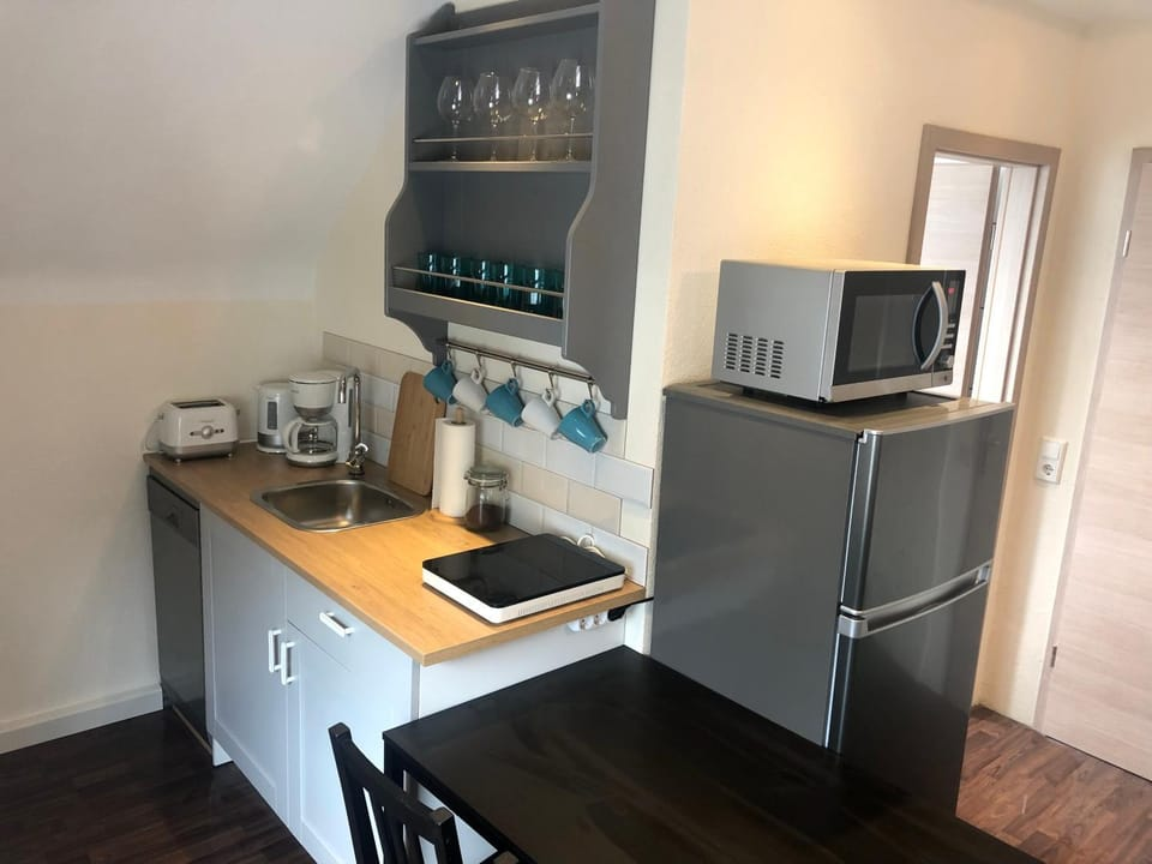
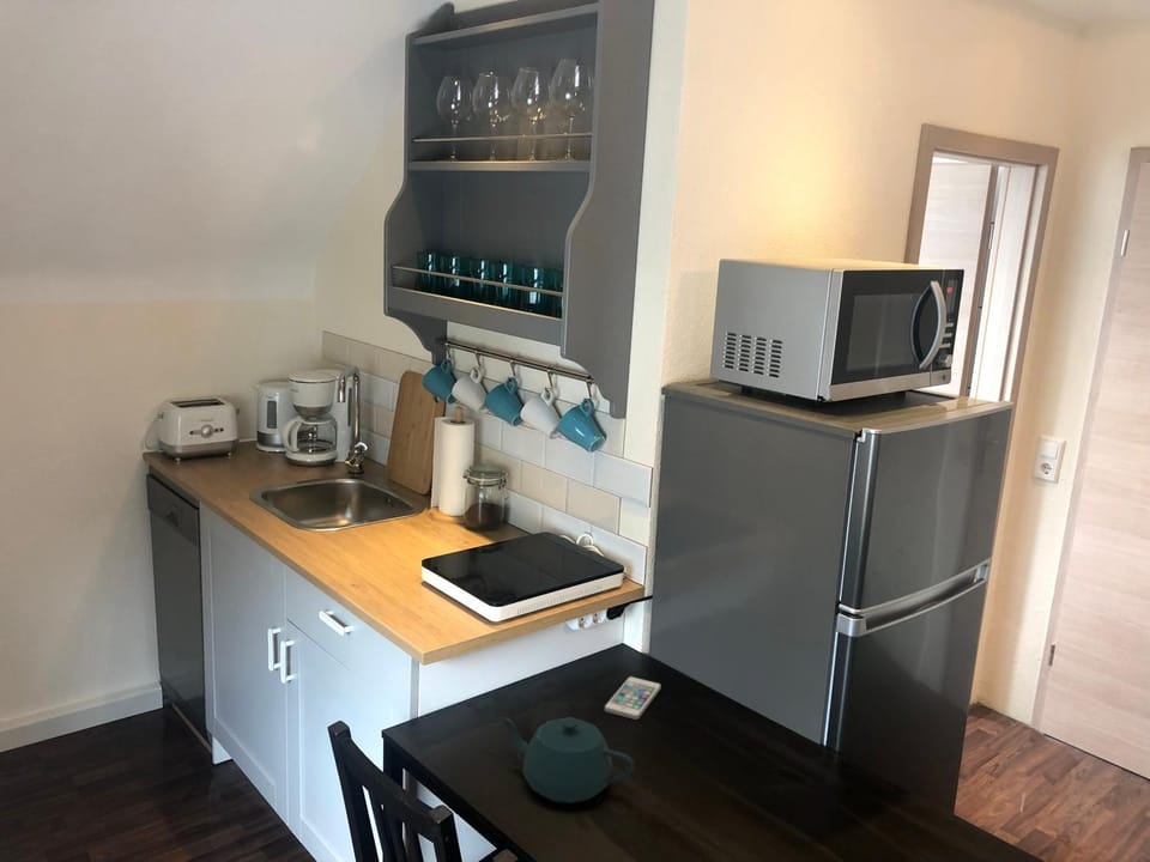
+ teapot [498,716,635,805]
+ smartphone [604,675,661,721]
